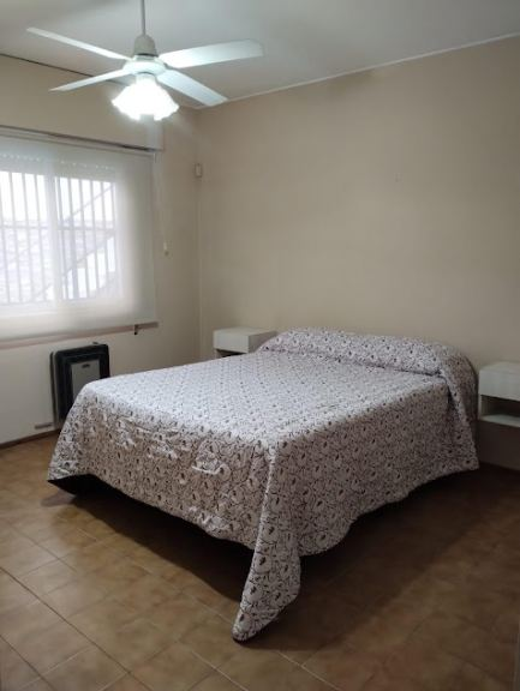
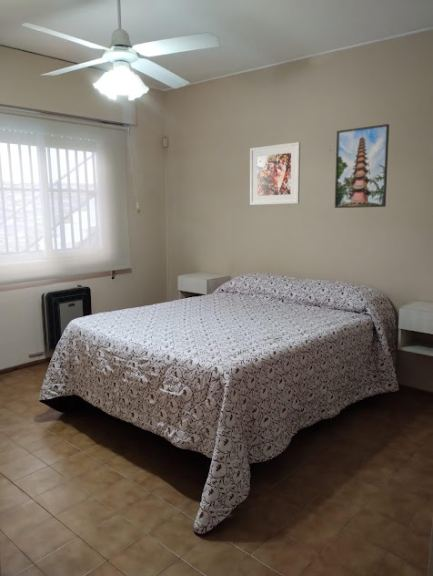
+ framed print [334,123,390,209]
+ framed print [249,141,301,206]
